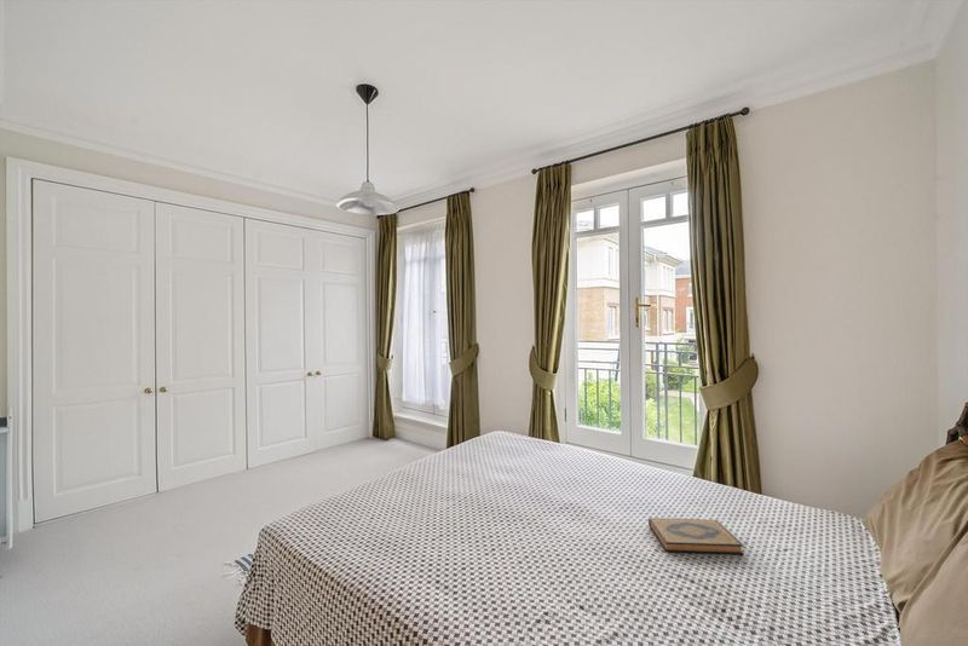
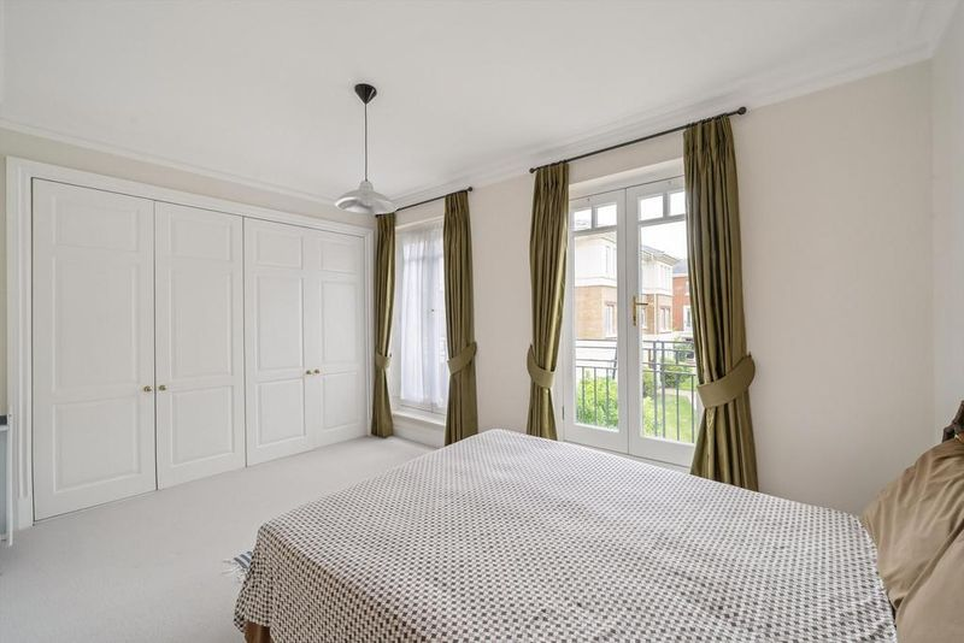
- hardback book [647,517,744,555]
